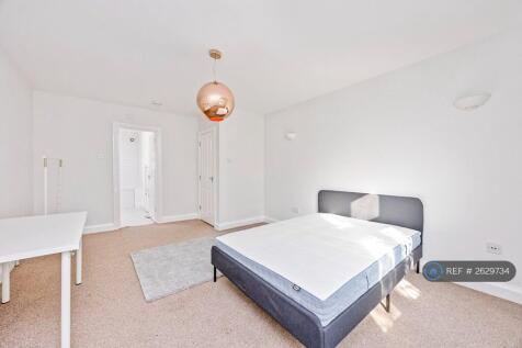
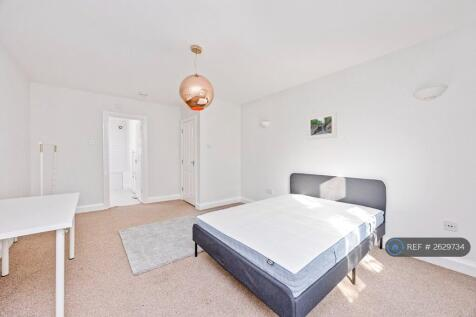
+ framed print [306,110,338,141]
